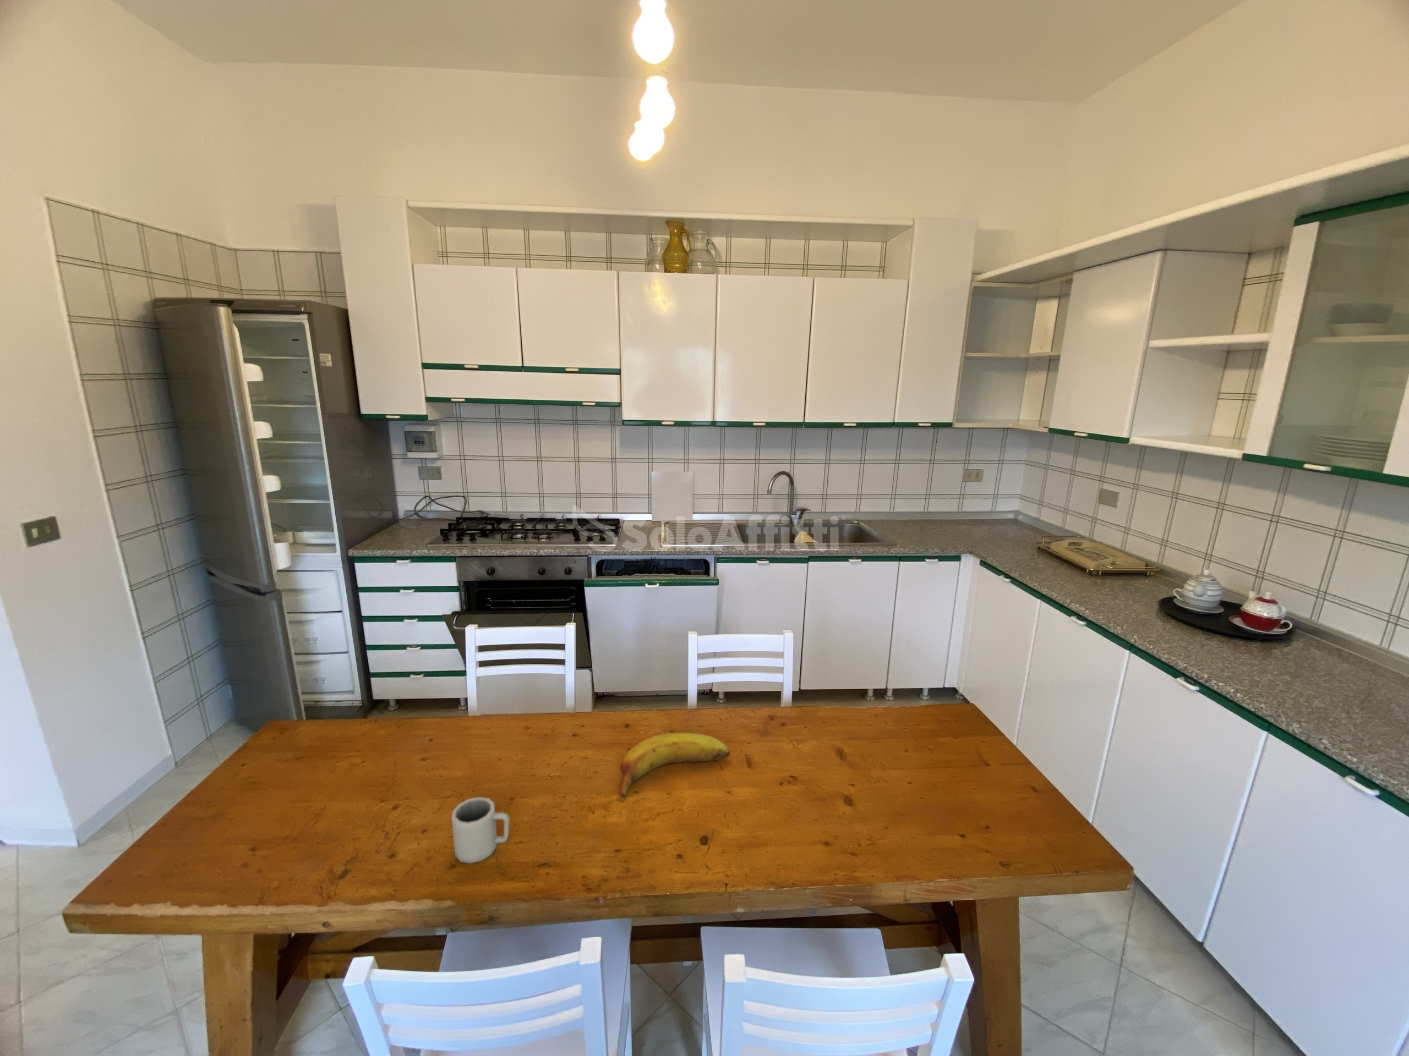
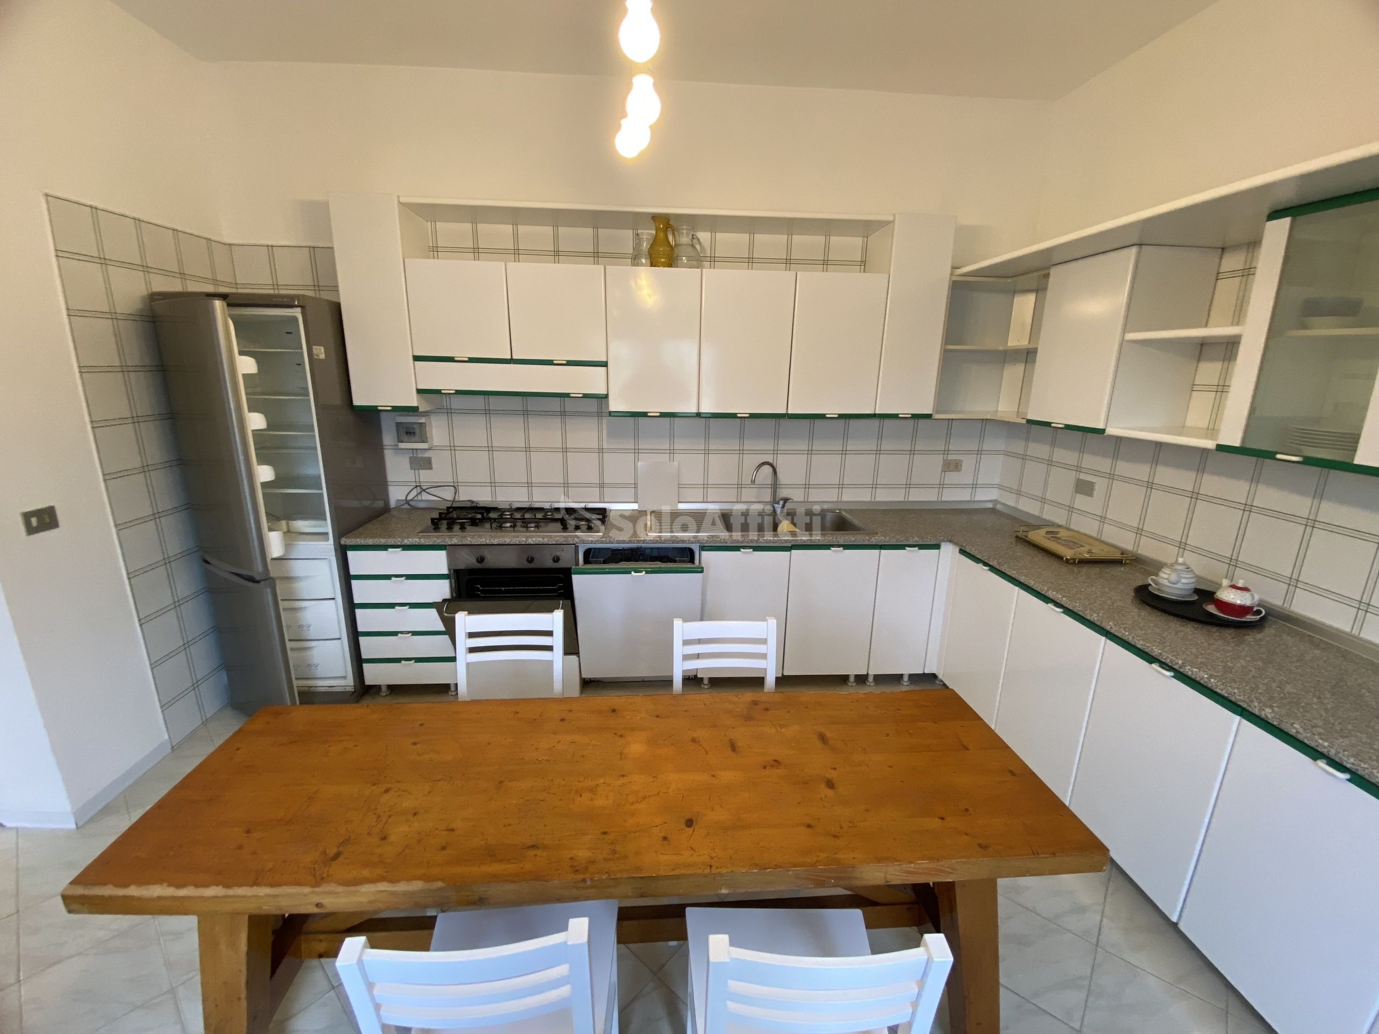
- fruit [619,732,730,798]
- cup [450,796,510,864]
